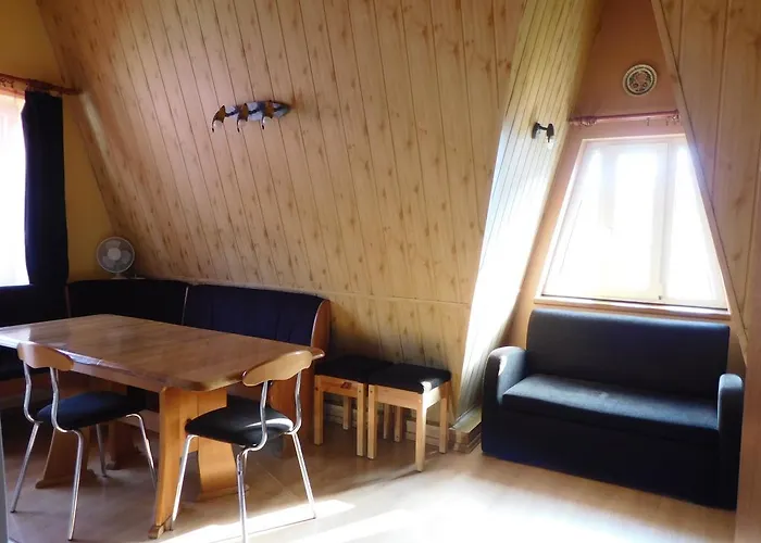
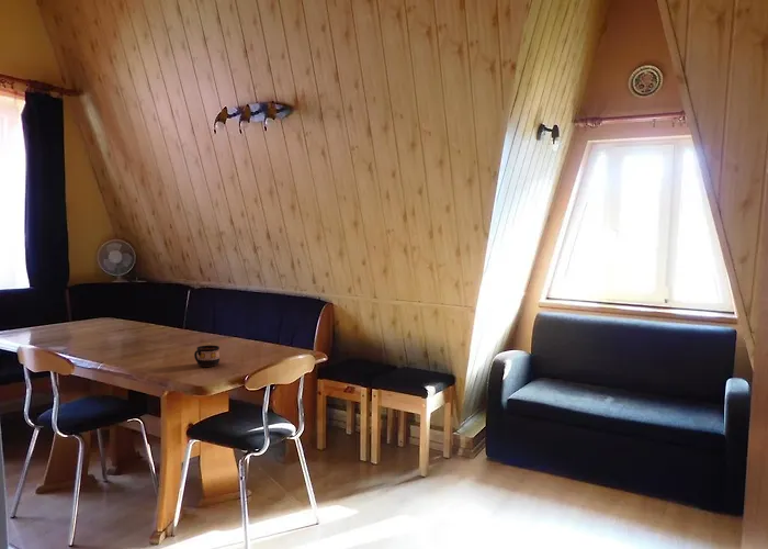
+ cup [193,345,221,368]
